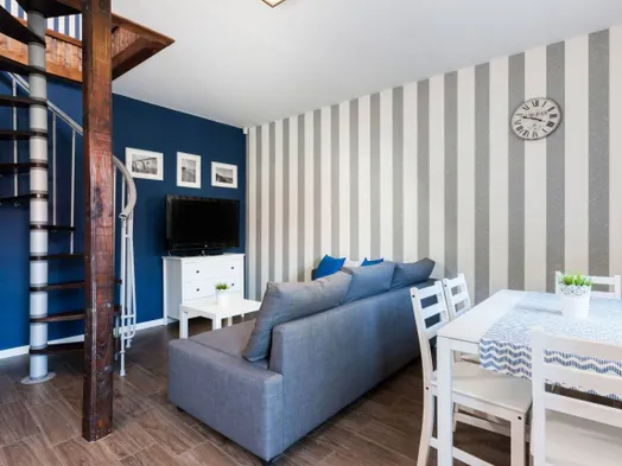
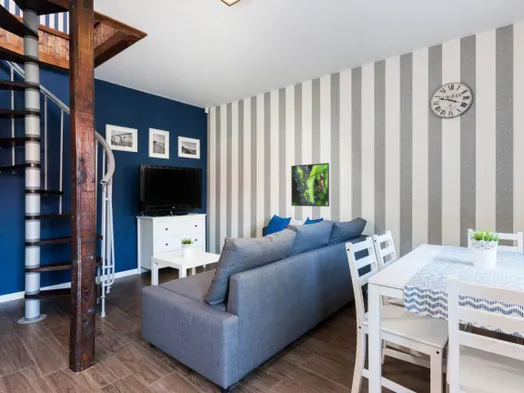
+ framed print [290,162,330,208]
